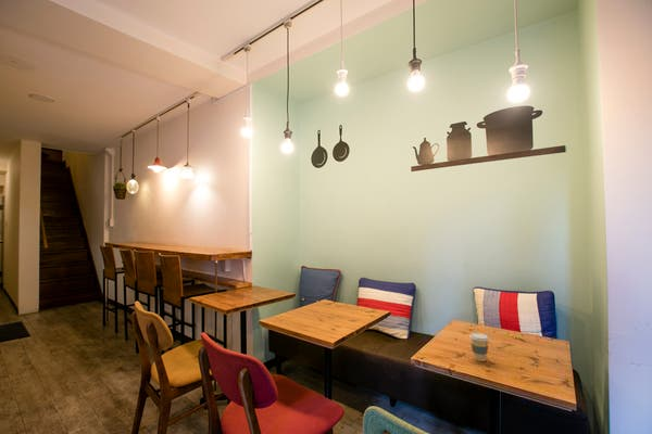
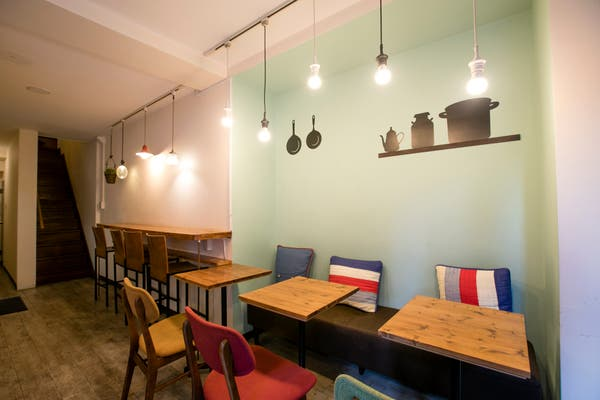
- coffee cup [468,332,490,362]
